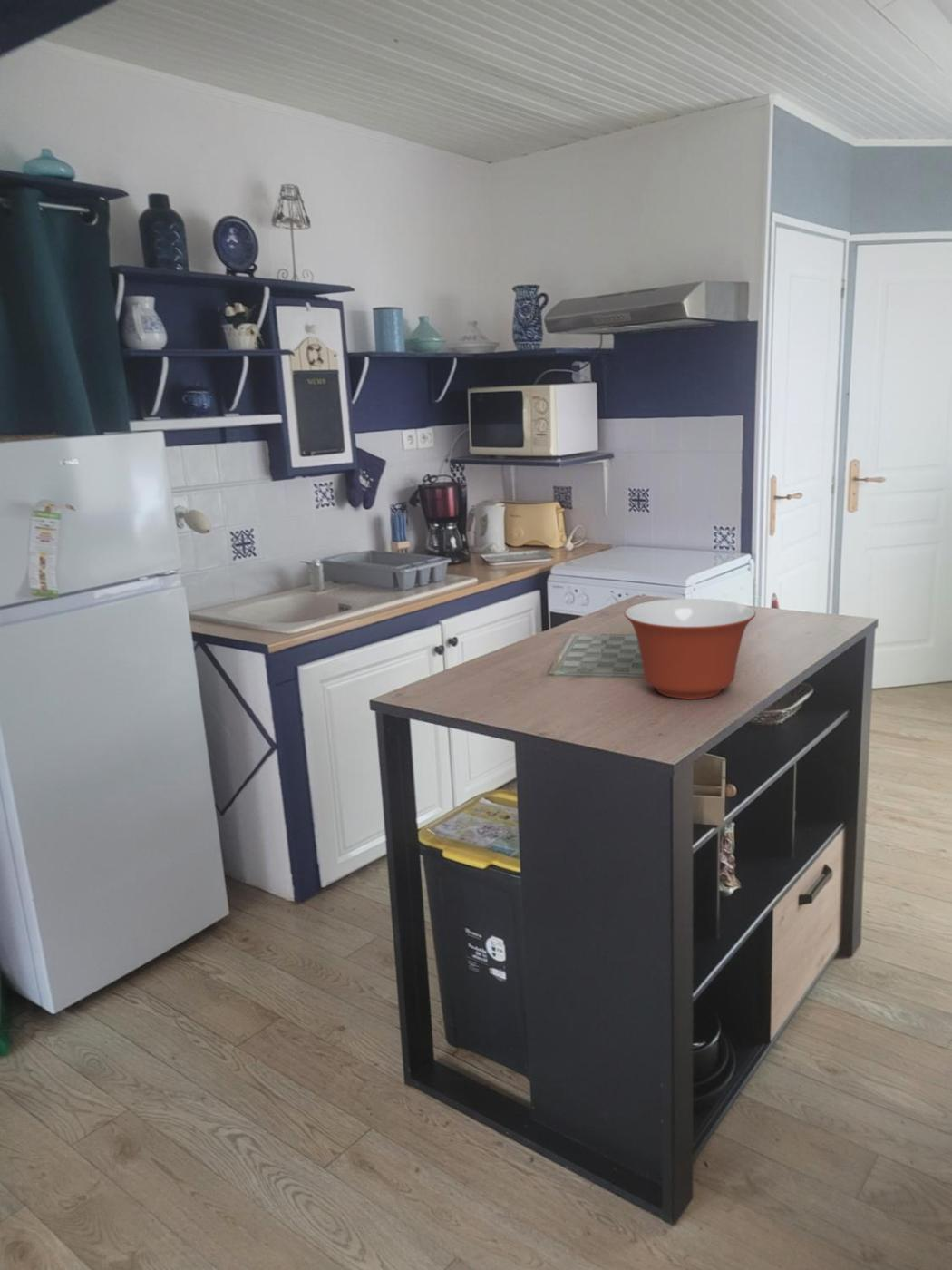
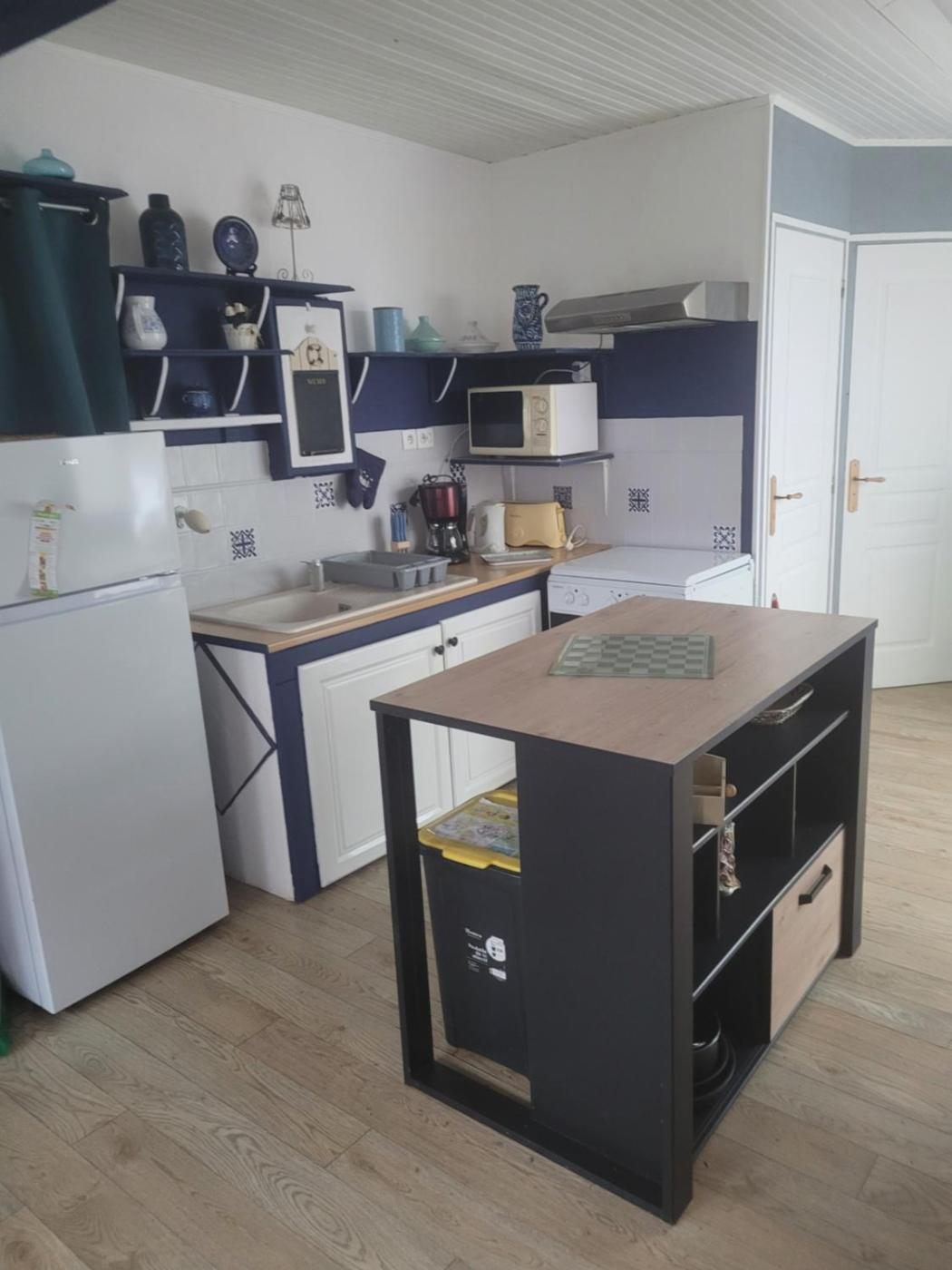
- mixing bowl [624,598,757,700]
